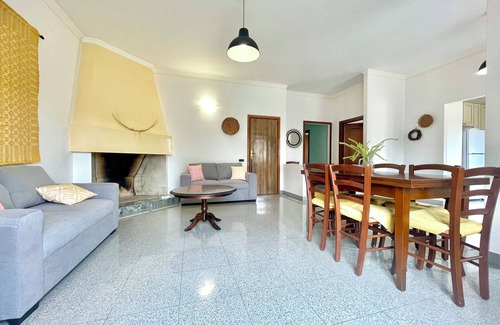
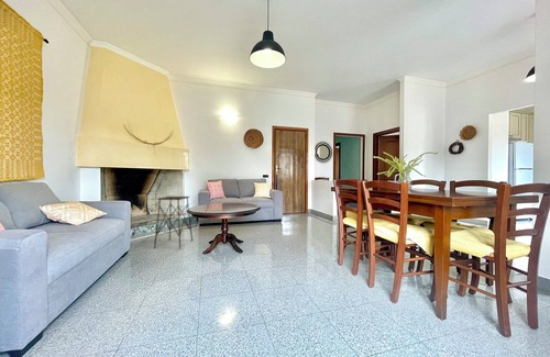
+ side table [153,196,194,249]
